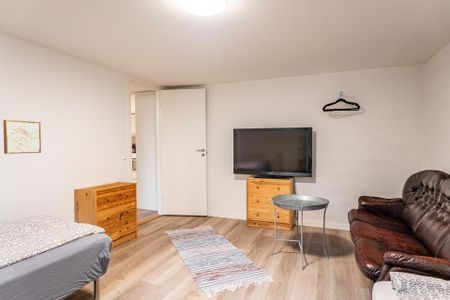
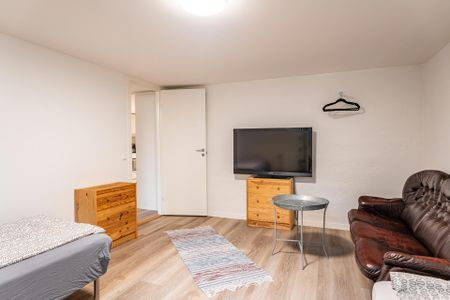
- wall art [2,119,42,155]
